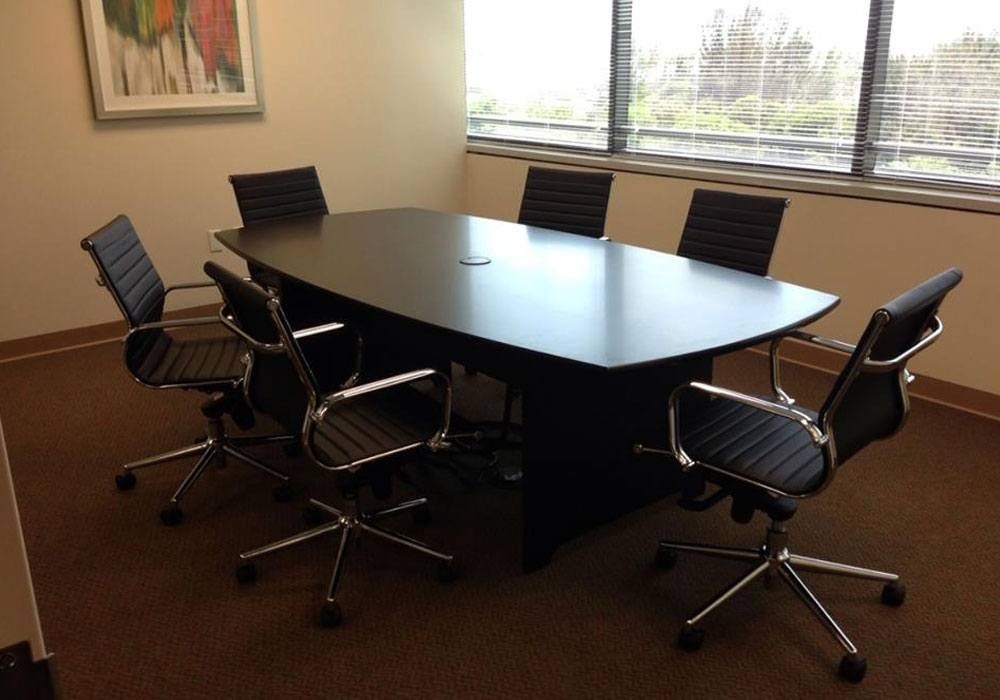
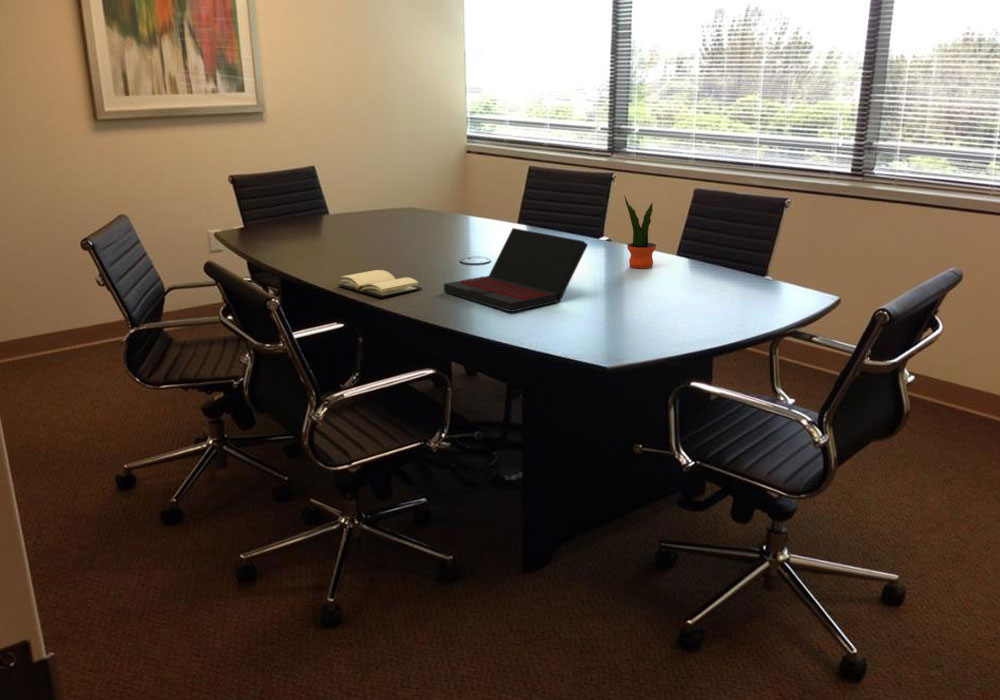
+ potted plant [623,194,657,269]
+ book [336,269,424,298]
+ laptop [443,227,589,313]
